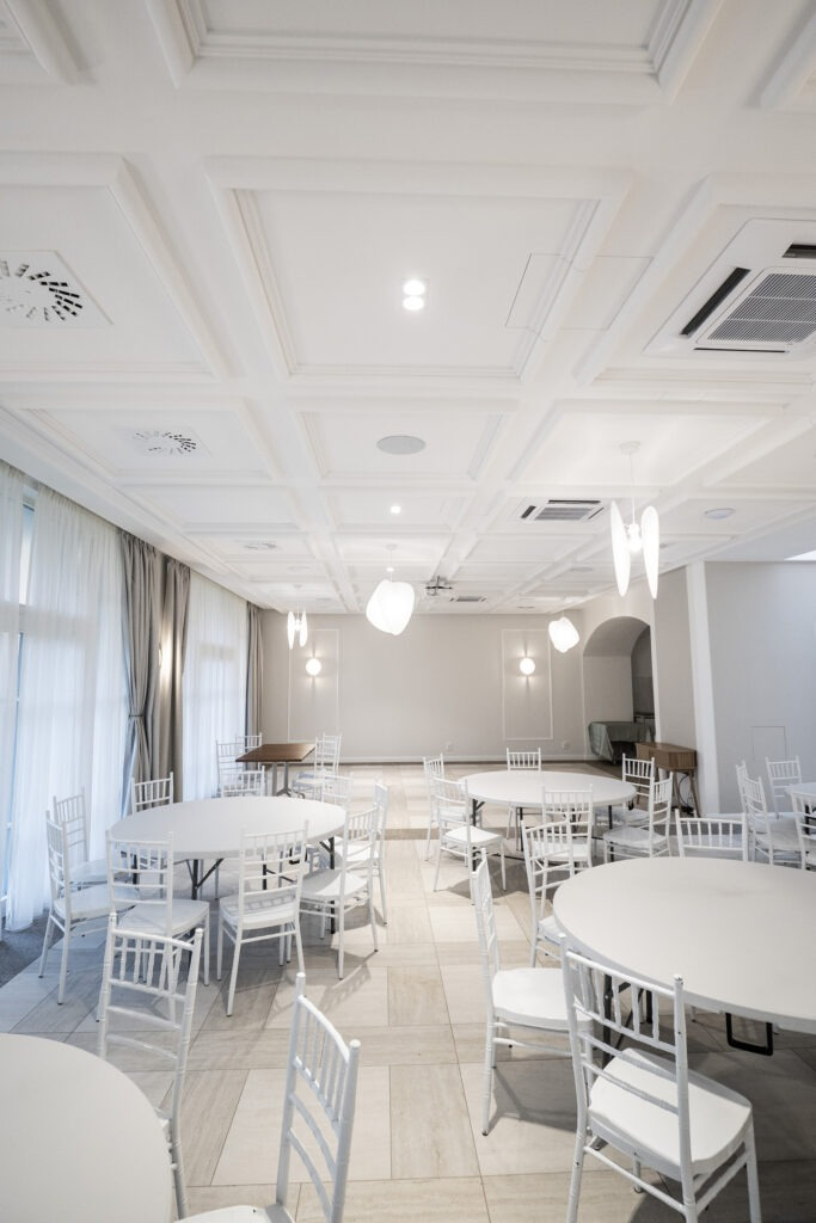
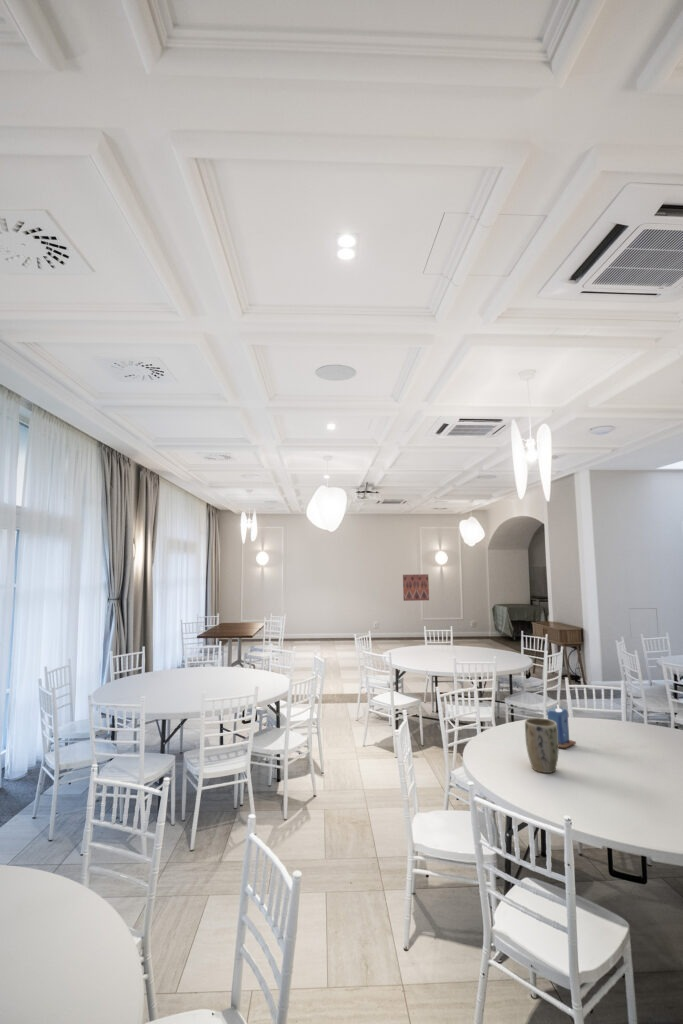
+ wall art [402,573,430,602]
+ plant pot [524,717,560,774]
+ candle [546,703,577,749]
